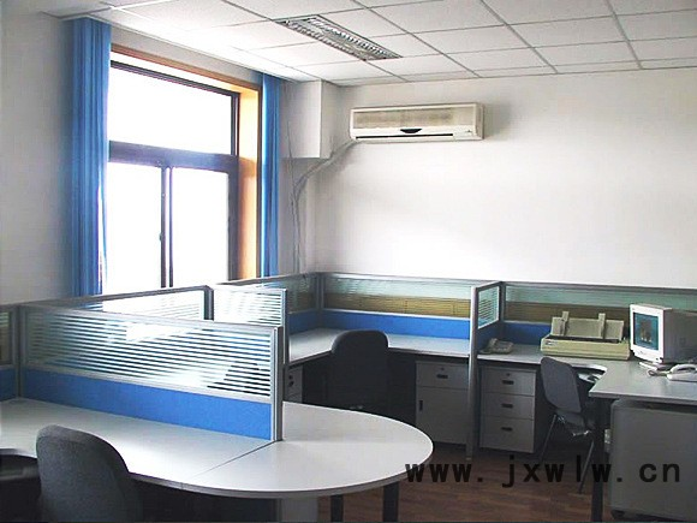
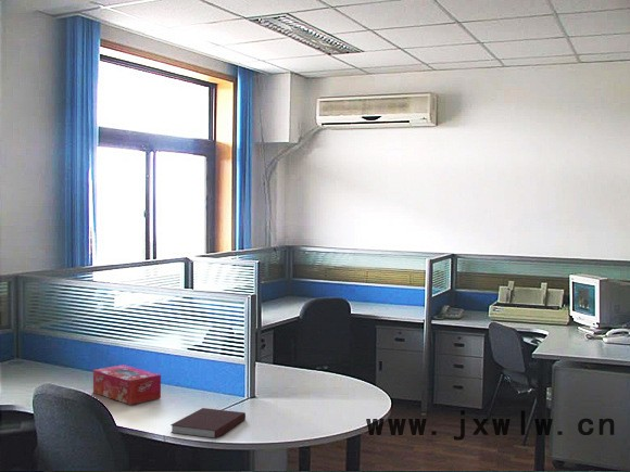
+ notebook [169,407,247,439]
+ tissue box [92,363,162,406]
